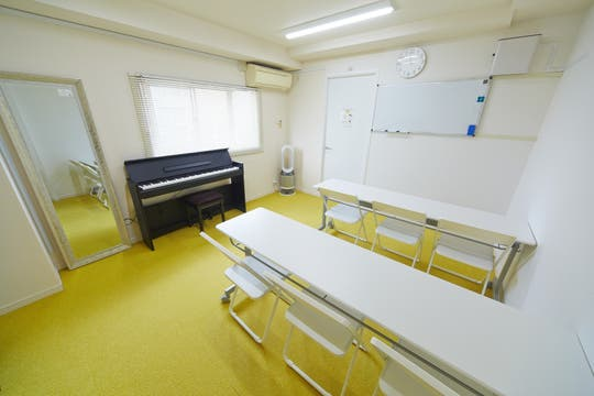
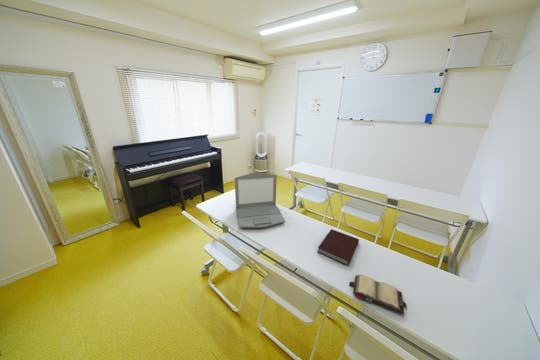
+ notebook [316,228,360,266]
+ laptop [234,171,286,229]
+ hardback book [348,274,408,316]
